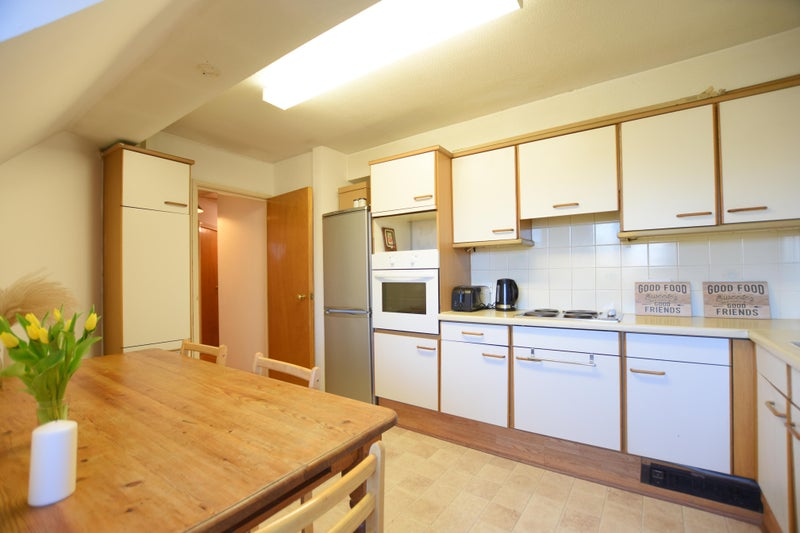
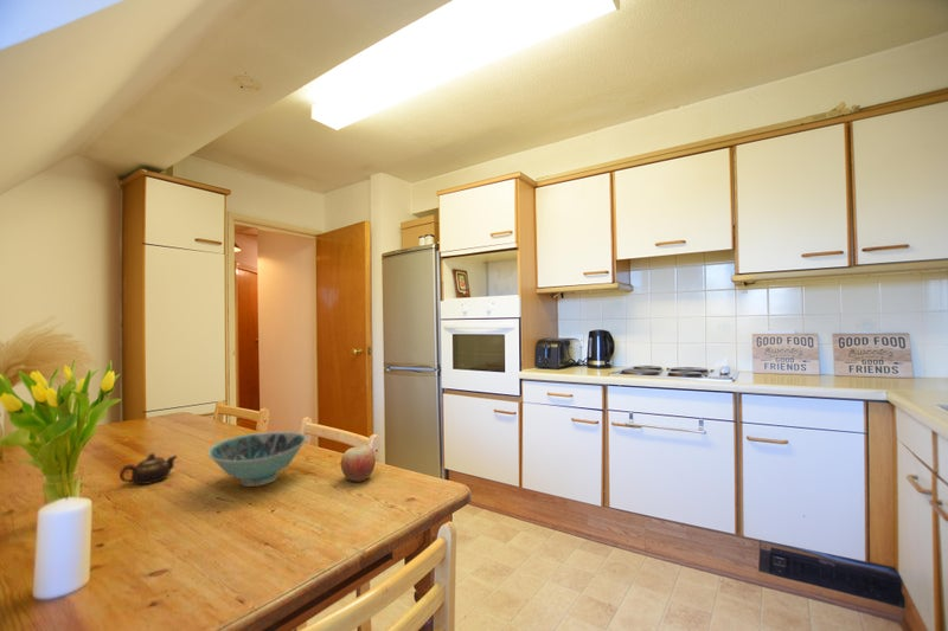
+ teapot [118,452,179,485]
+ bowl [206,430,308,488]
+ apple [340,444,377,482]
